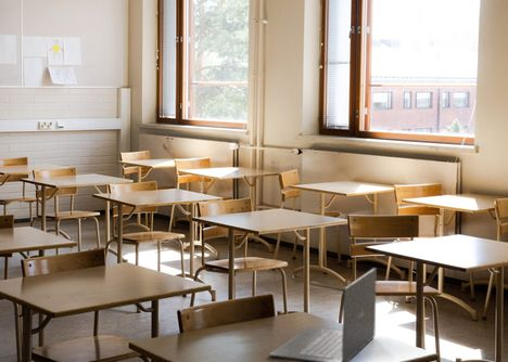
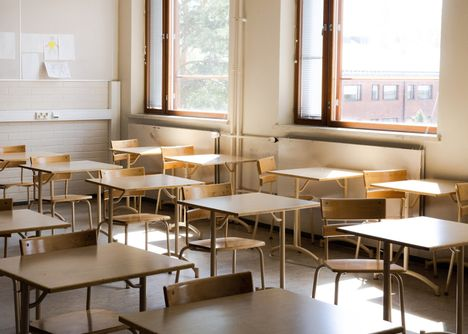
- laptop [268,267,378,362]
